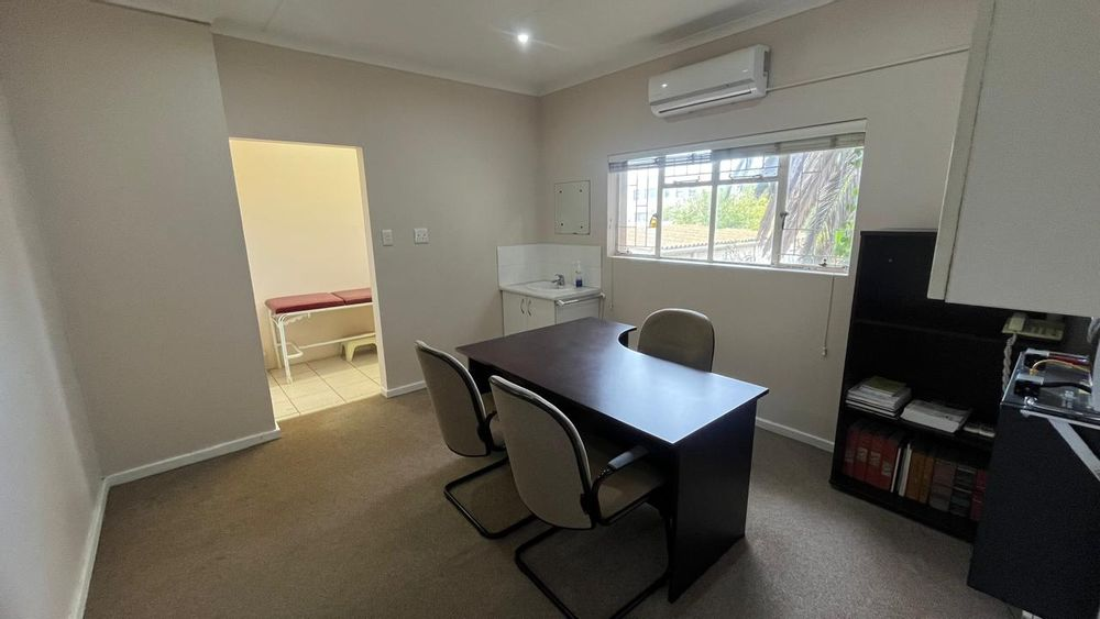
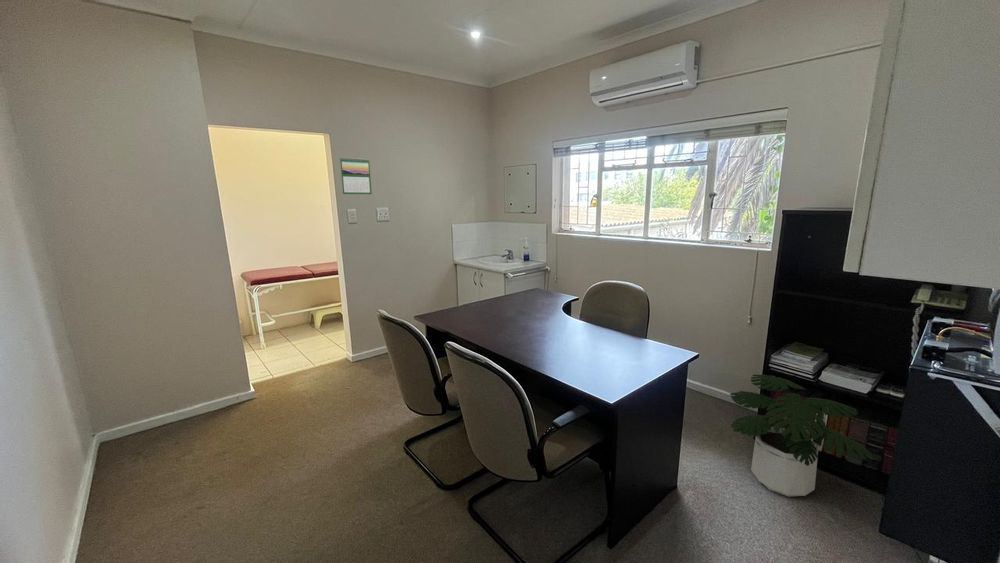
+ calendar [339,156,373,195]
+ potted plant [729,373,875,498]
